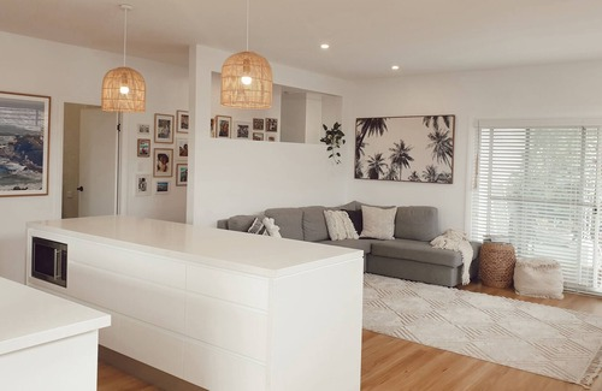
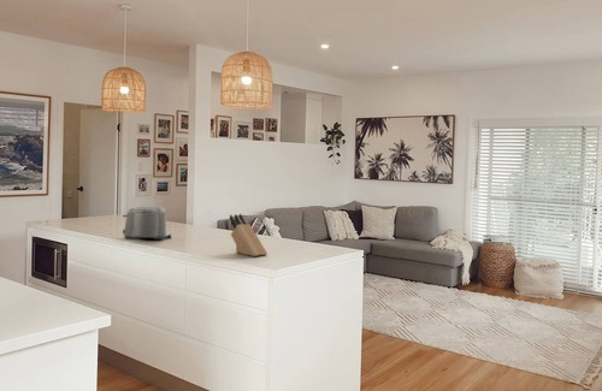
+ toaster [122,206,172,241]
+ knife block [229,213,268,257]
